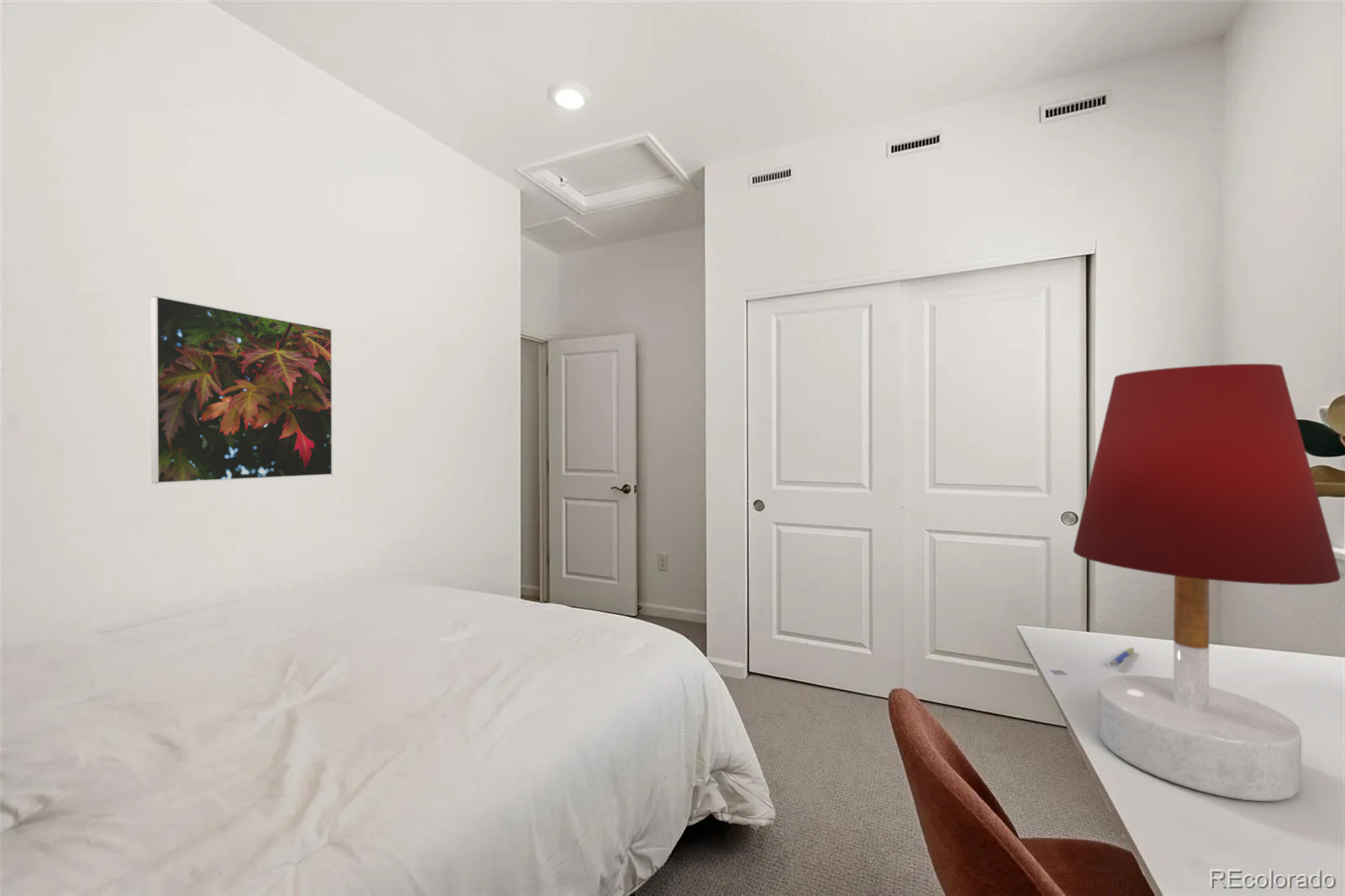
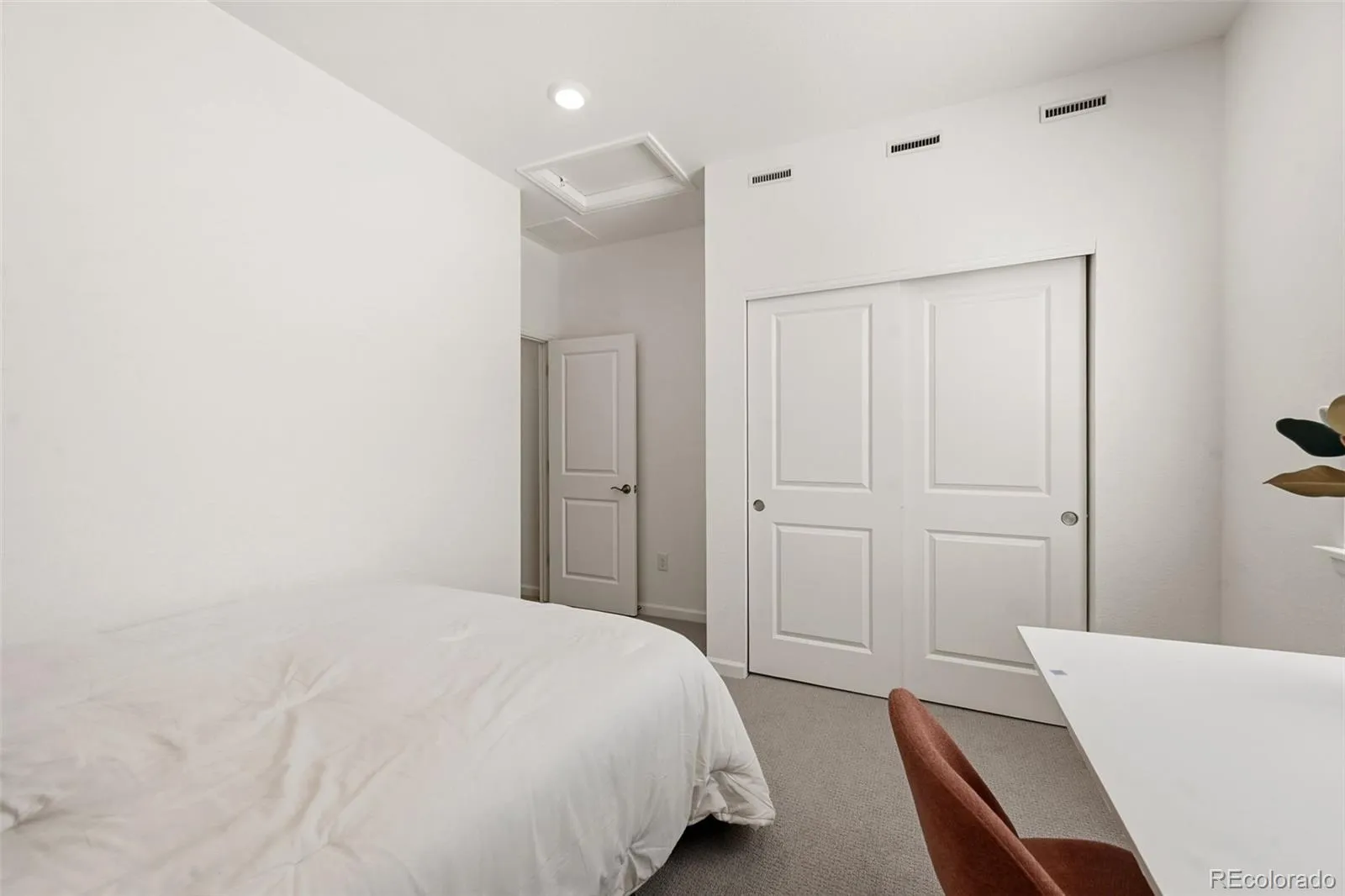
- pen [1110,646,1135,667]
- table lamp [1073,363,1342,802]
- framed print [150,295,334,484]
